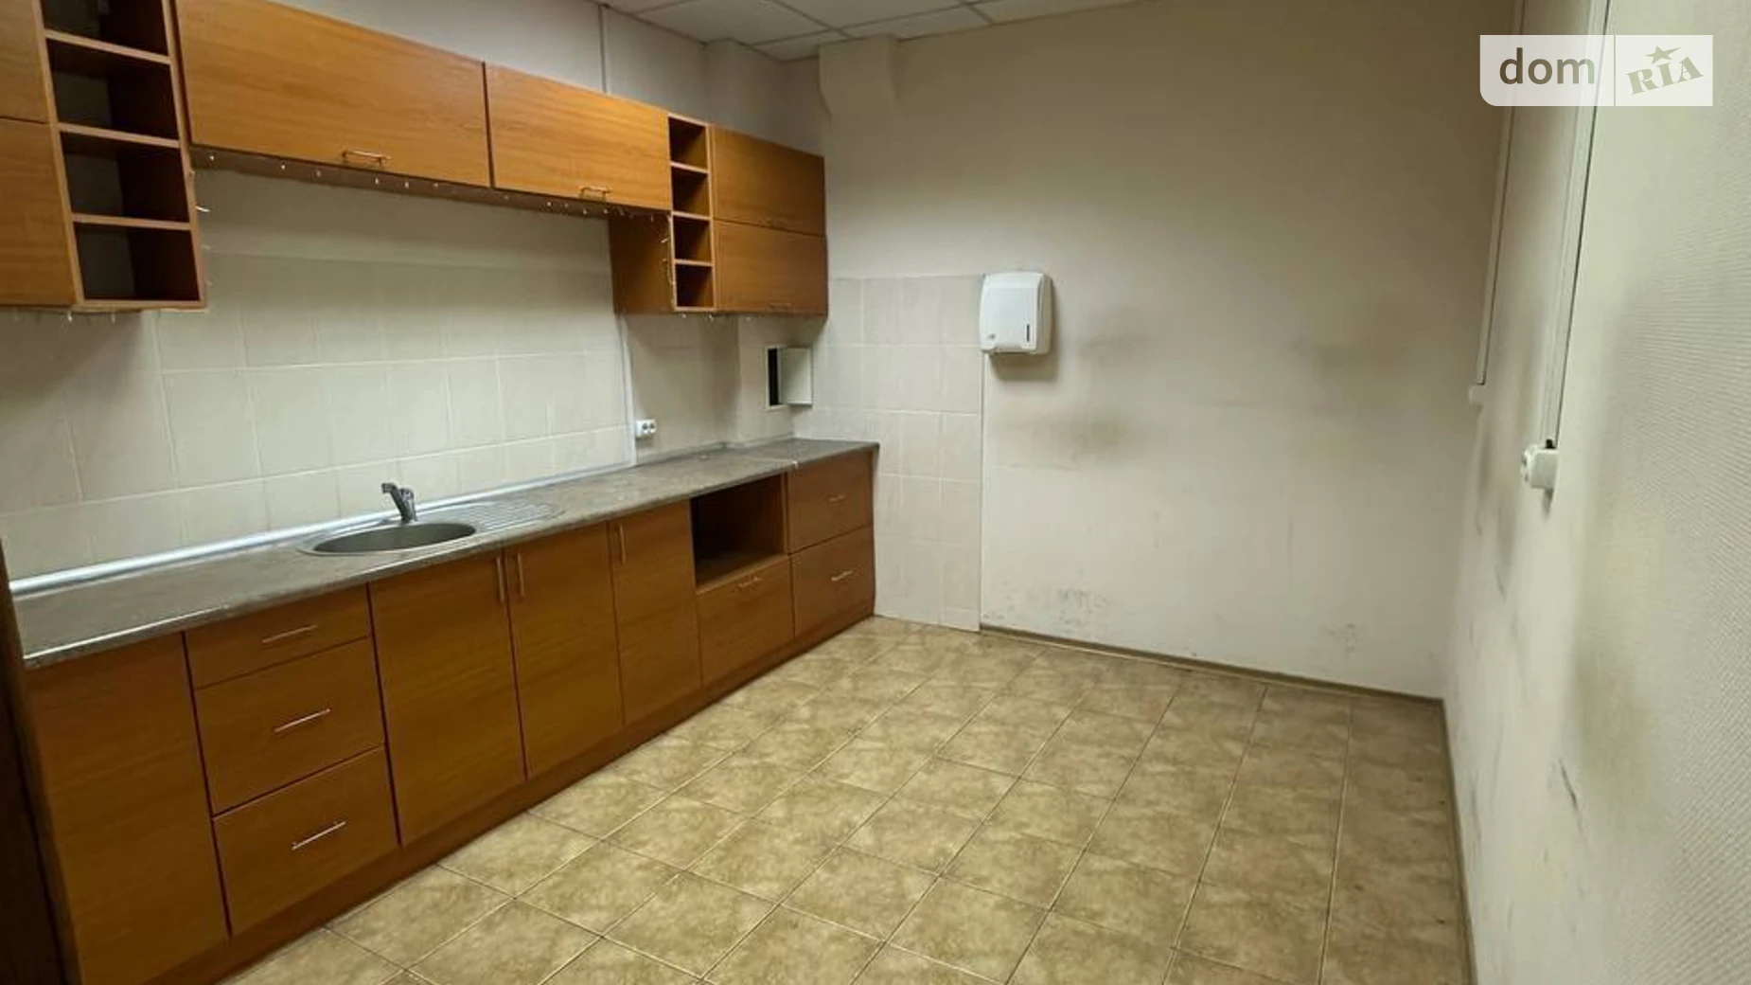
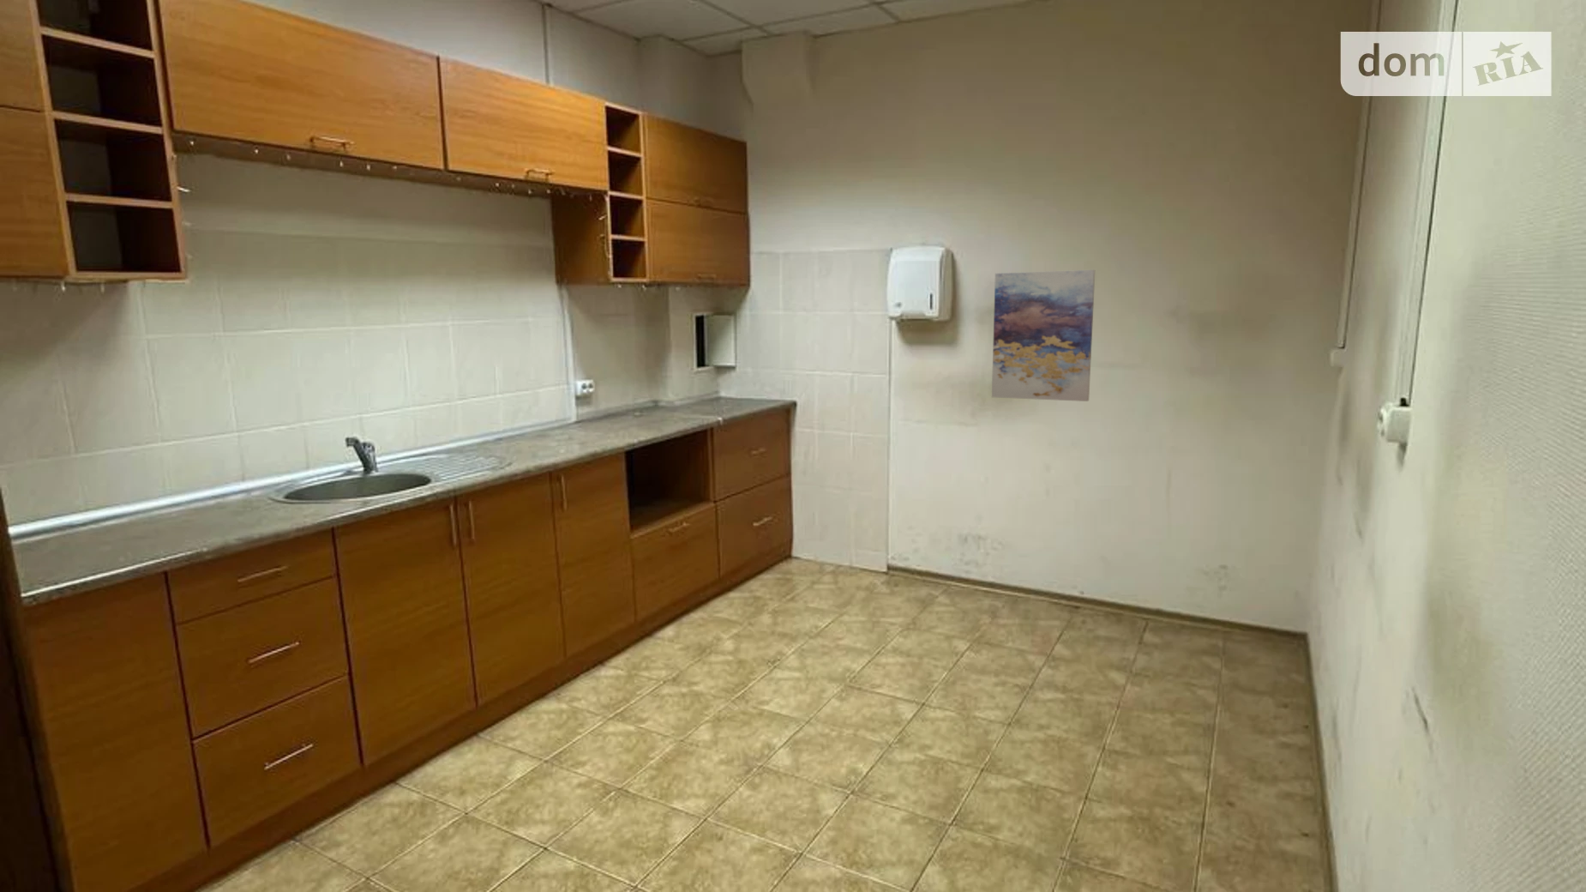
+ wall art [991,269,1096,402]
